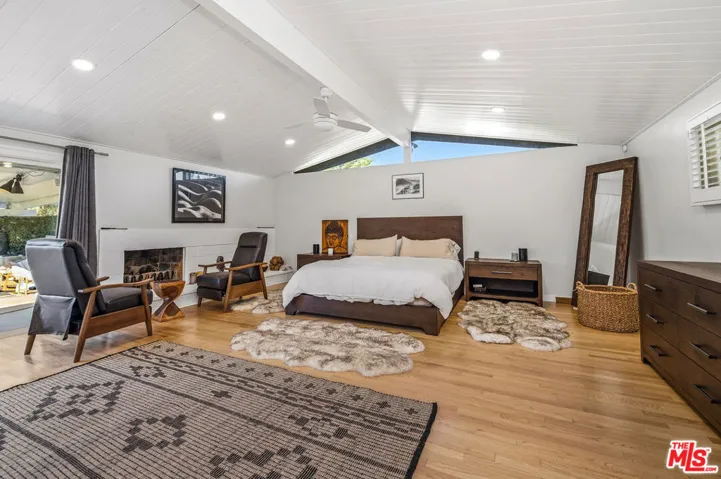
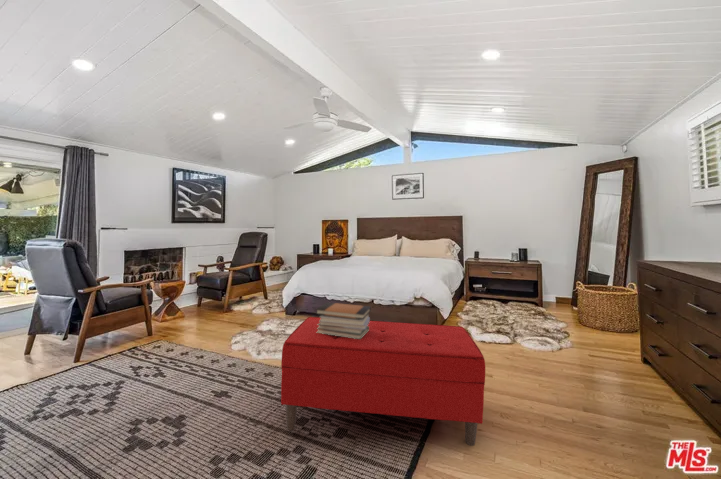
+ book stack [314,301,372,339]
+ bench [280,316,486,447]
